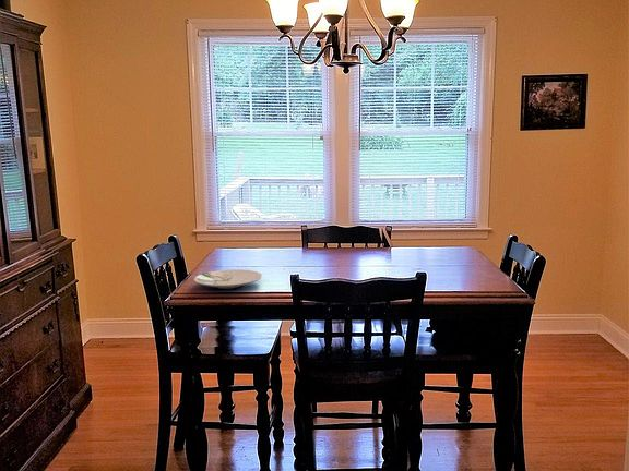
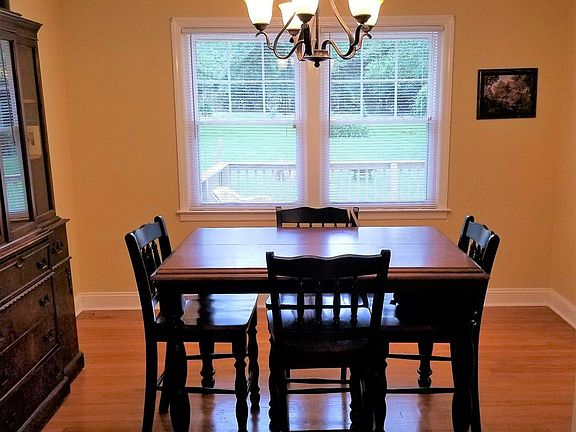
- plate [193,268,263,290]
